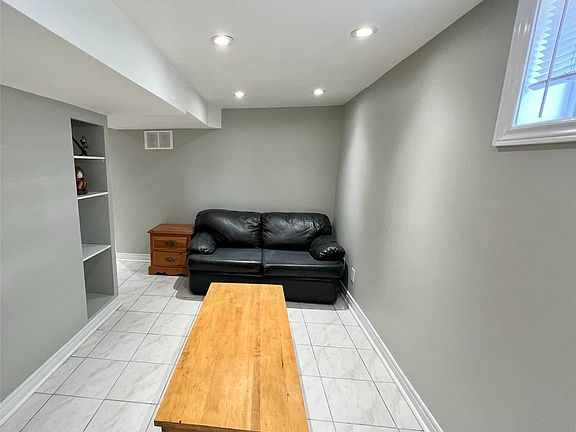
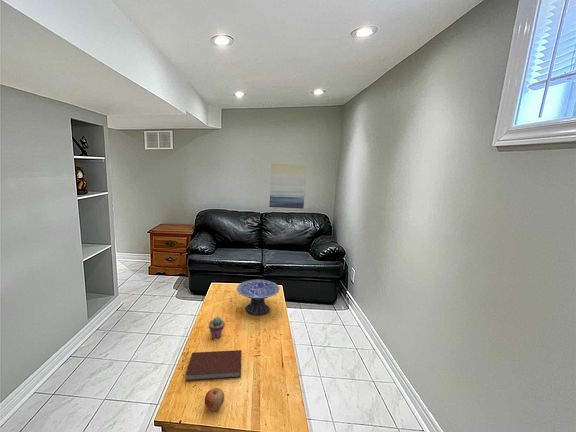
+ decorative bowl [236,279,281,317]
+ apple [204,387,225,412]
+ wall art [268,163,307,210]
+ potted succulent [208,316,226,340]
+ book [185,349,243,382]
